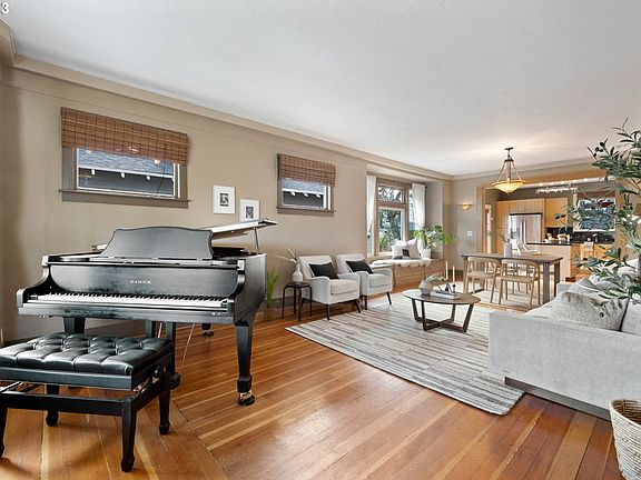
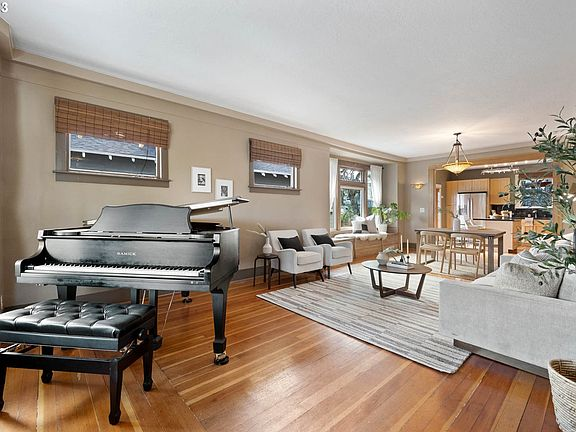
- house plant [260,259,286,321]
